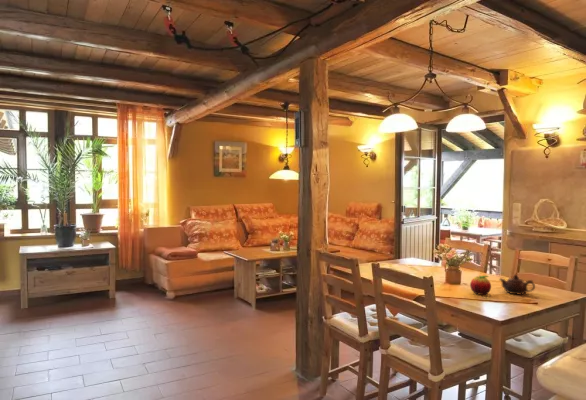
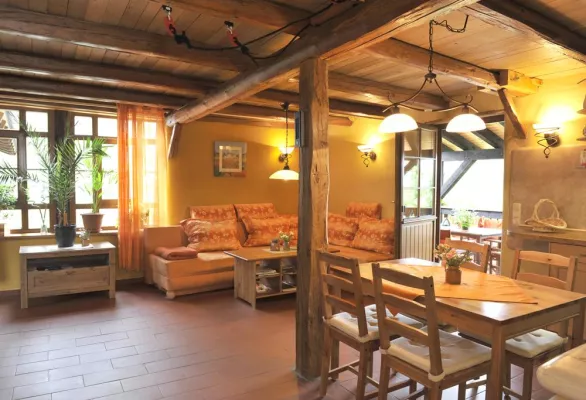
- teapot [498,274,536,296]
- fruit [469,275,492,296]
